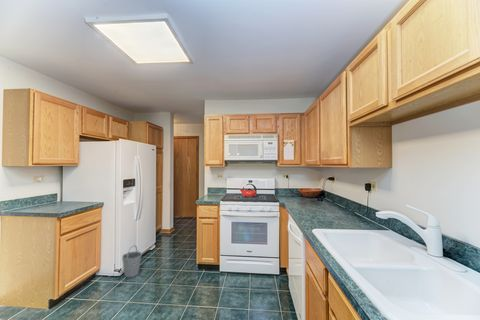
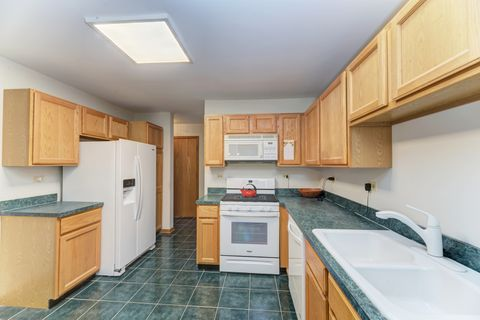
- bucket [121,244,143,278]
